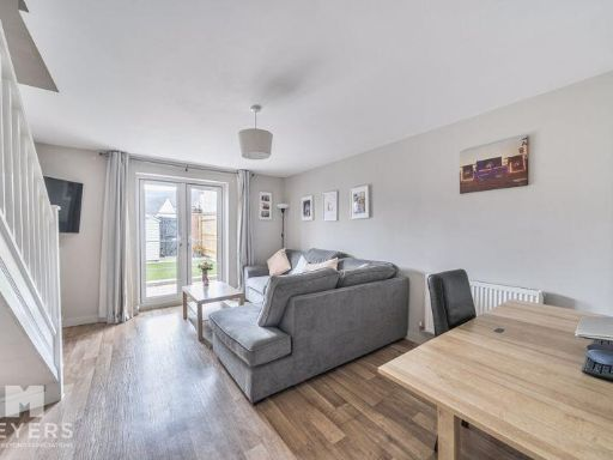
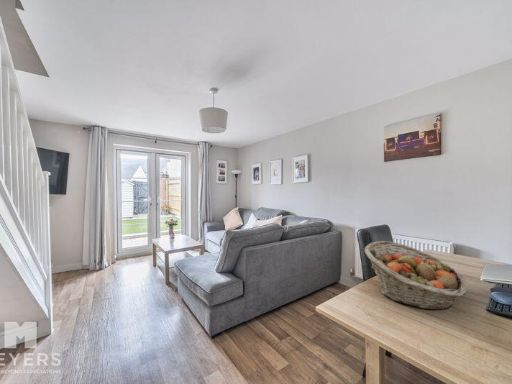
+ fruit basket [364,240,468,311]
